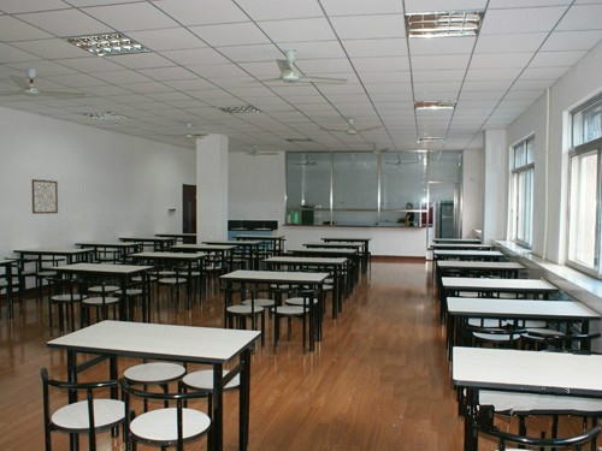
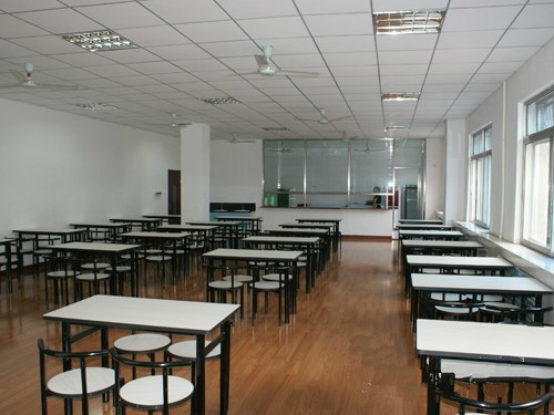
- wall art [30,178,59,215]
